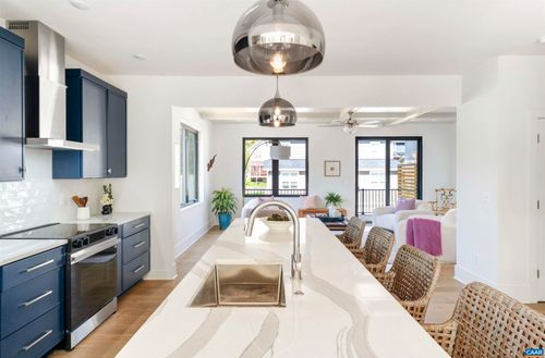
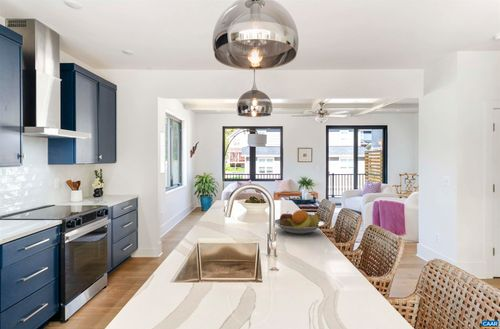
+ fruit bowl [274,209,326,235]
